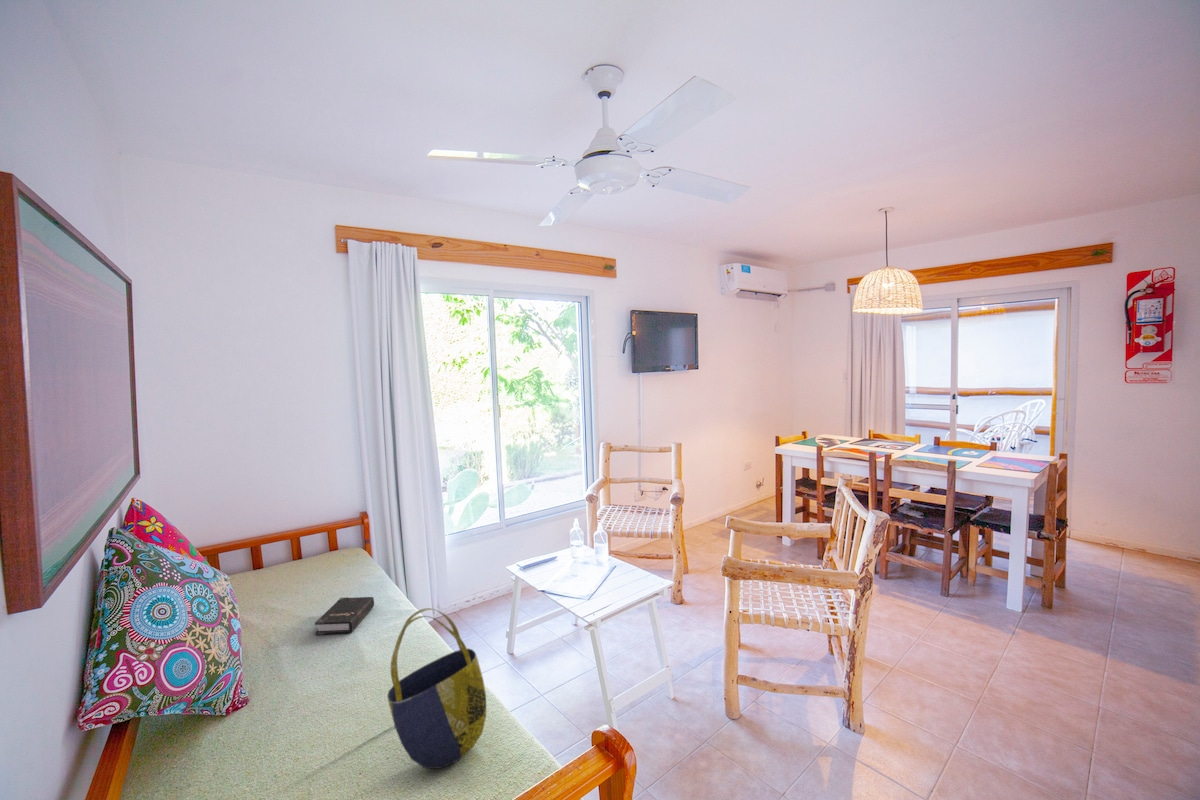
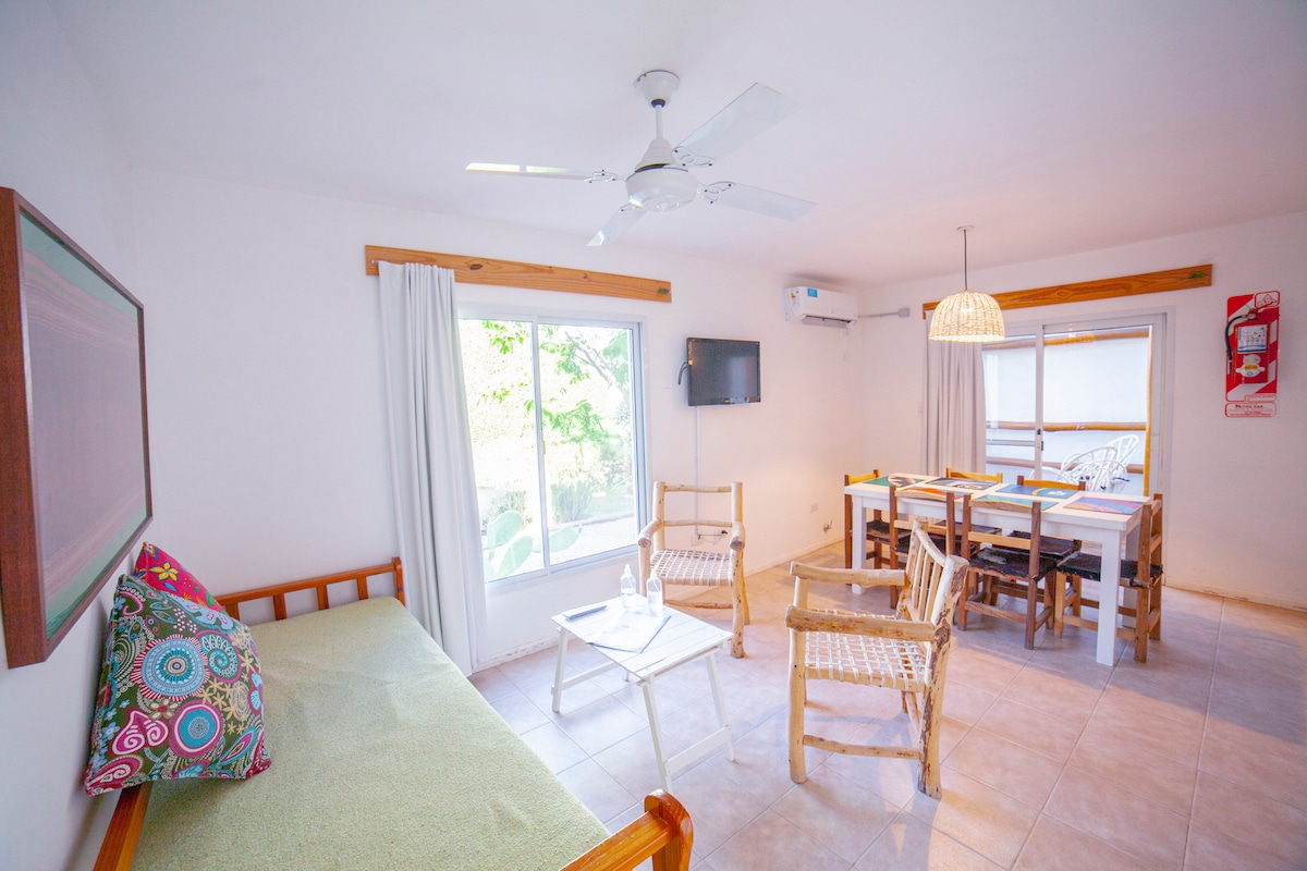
- hardback book [314,596,375,636]
- tote bag [386,607,487,770]
